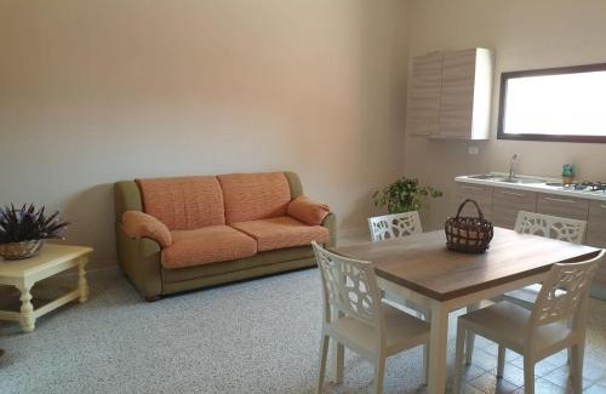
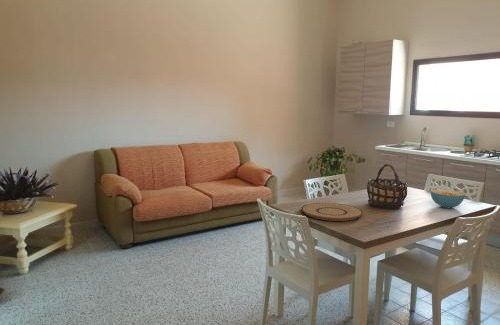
+ plate [300,202,364,222]
+ cereal bowl [429,188,466,209]
